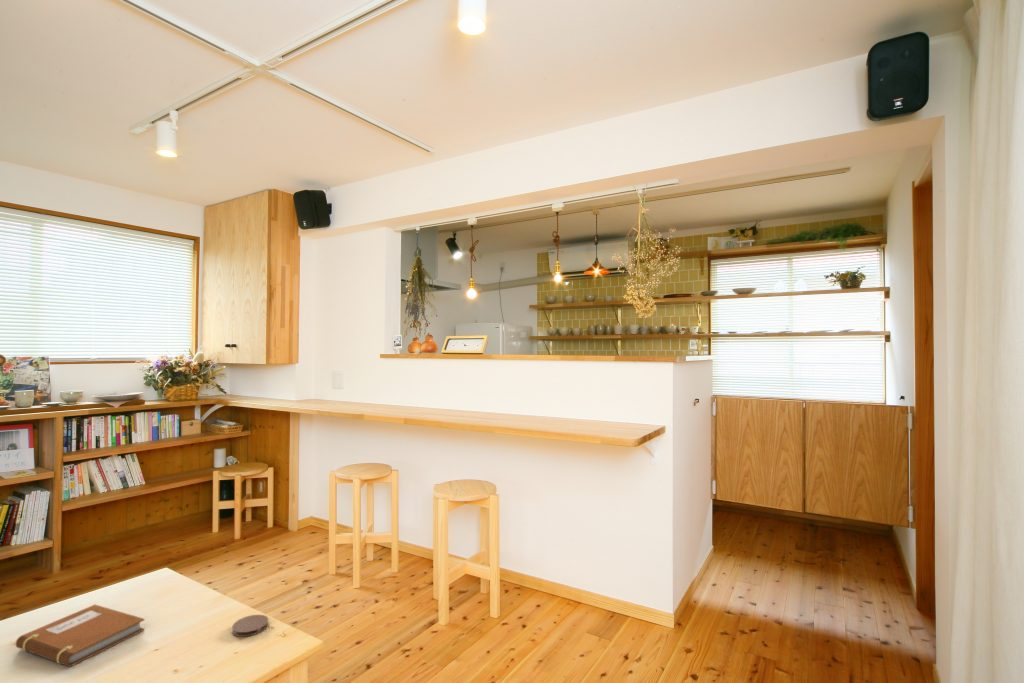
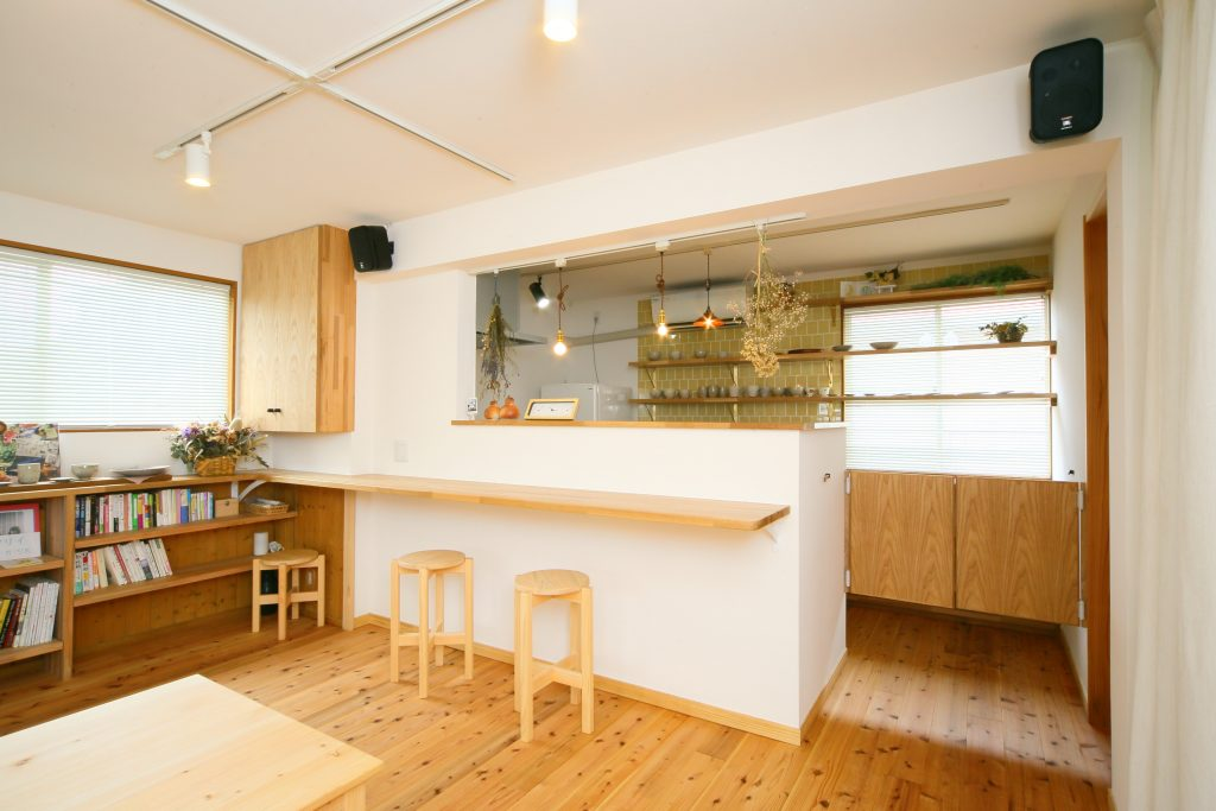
- coaster [231,614,269,638]
- notebook [15,604,145,668]
